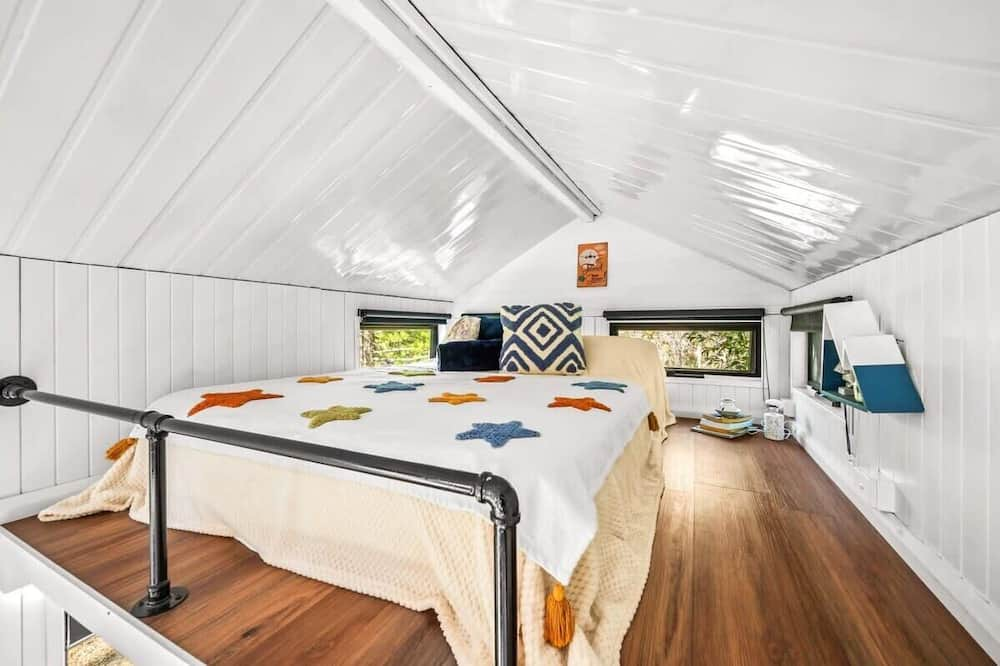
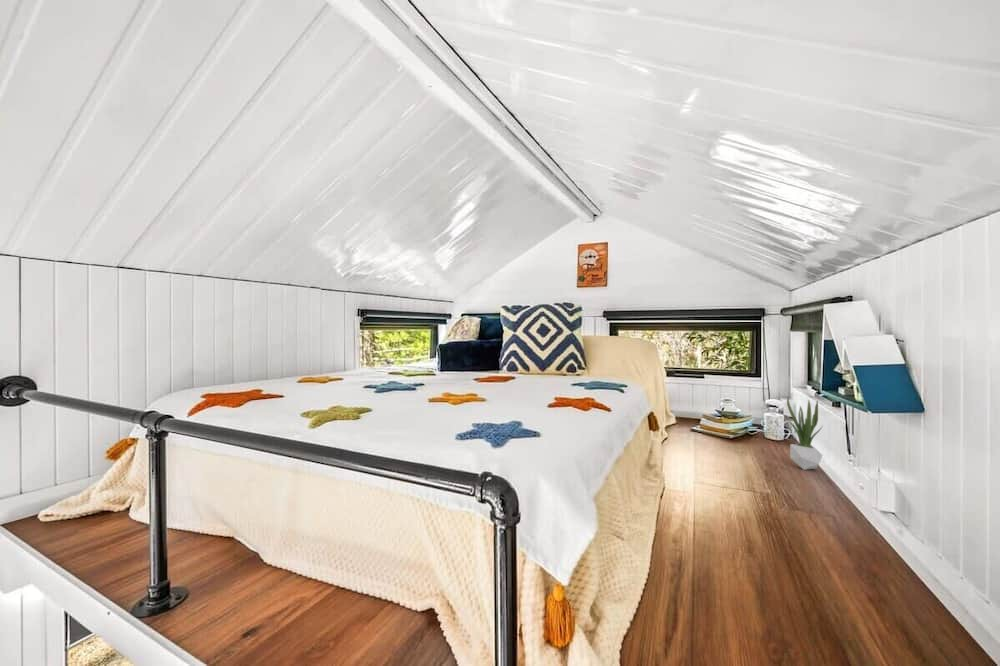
+ potted plant [786,395,824,471]
